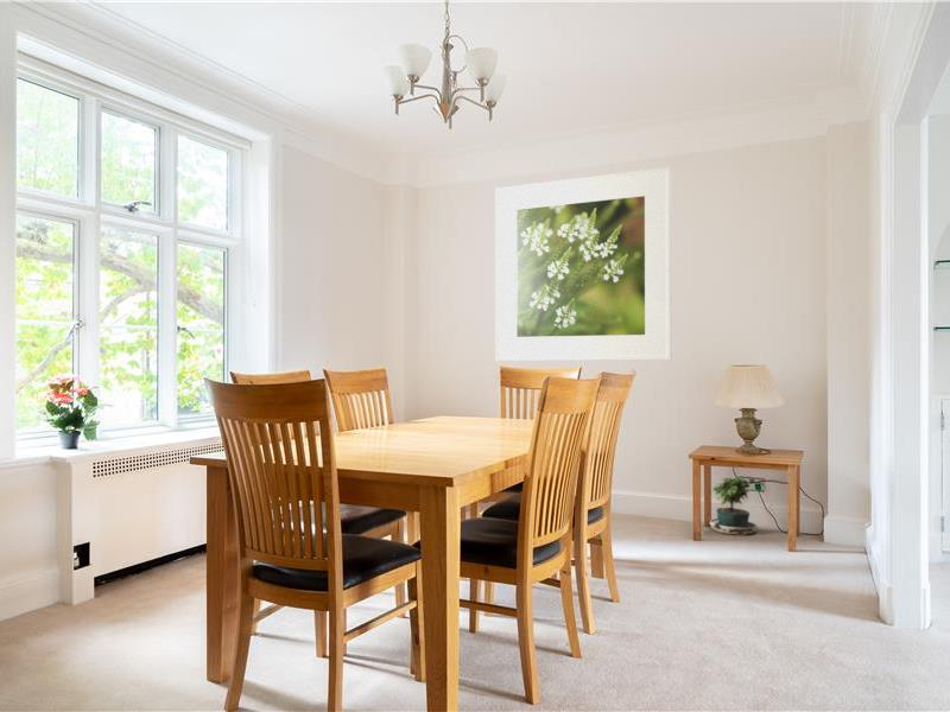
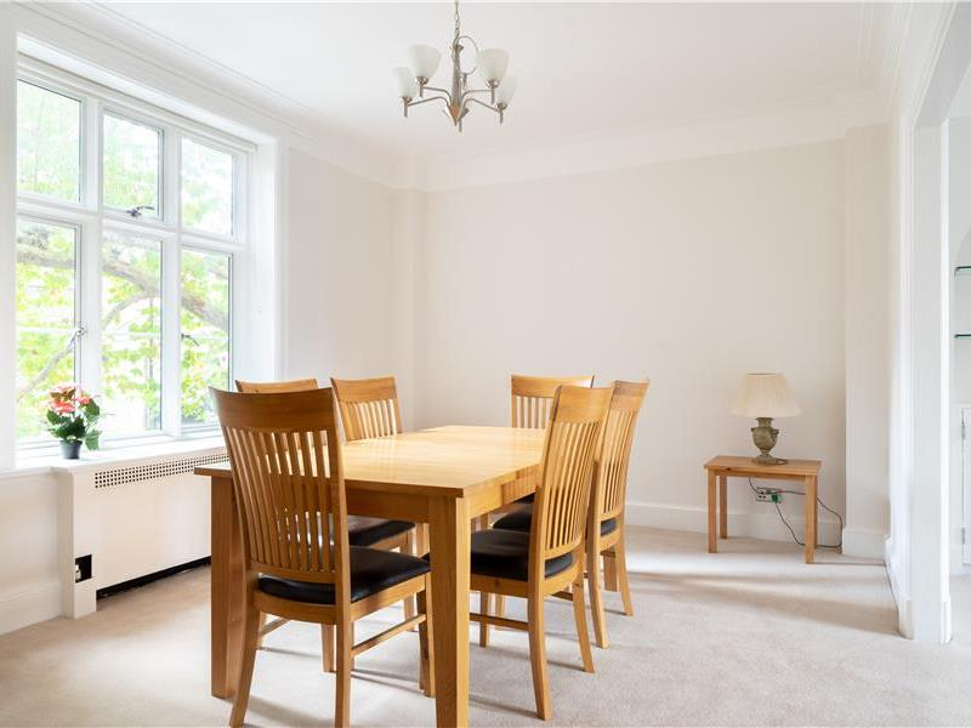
- potted plant [704,473,759,536]
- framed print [494,166,673,362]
